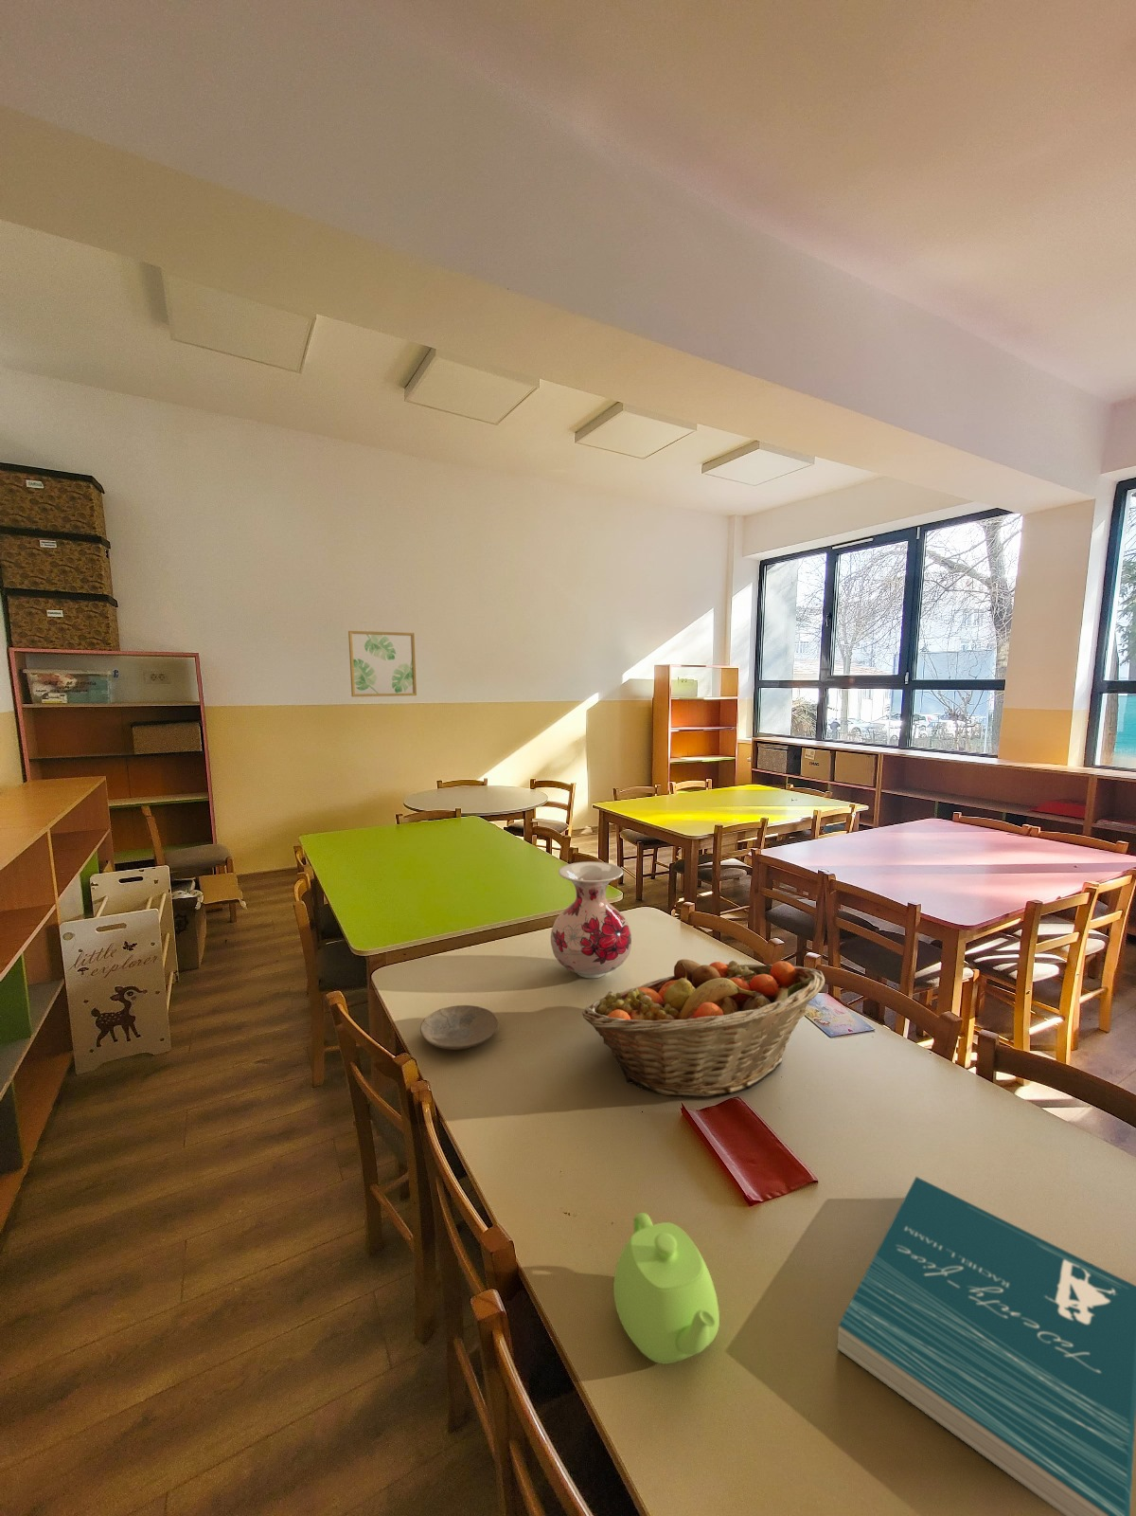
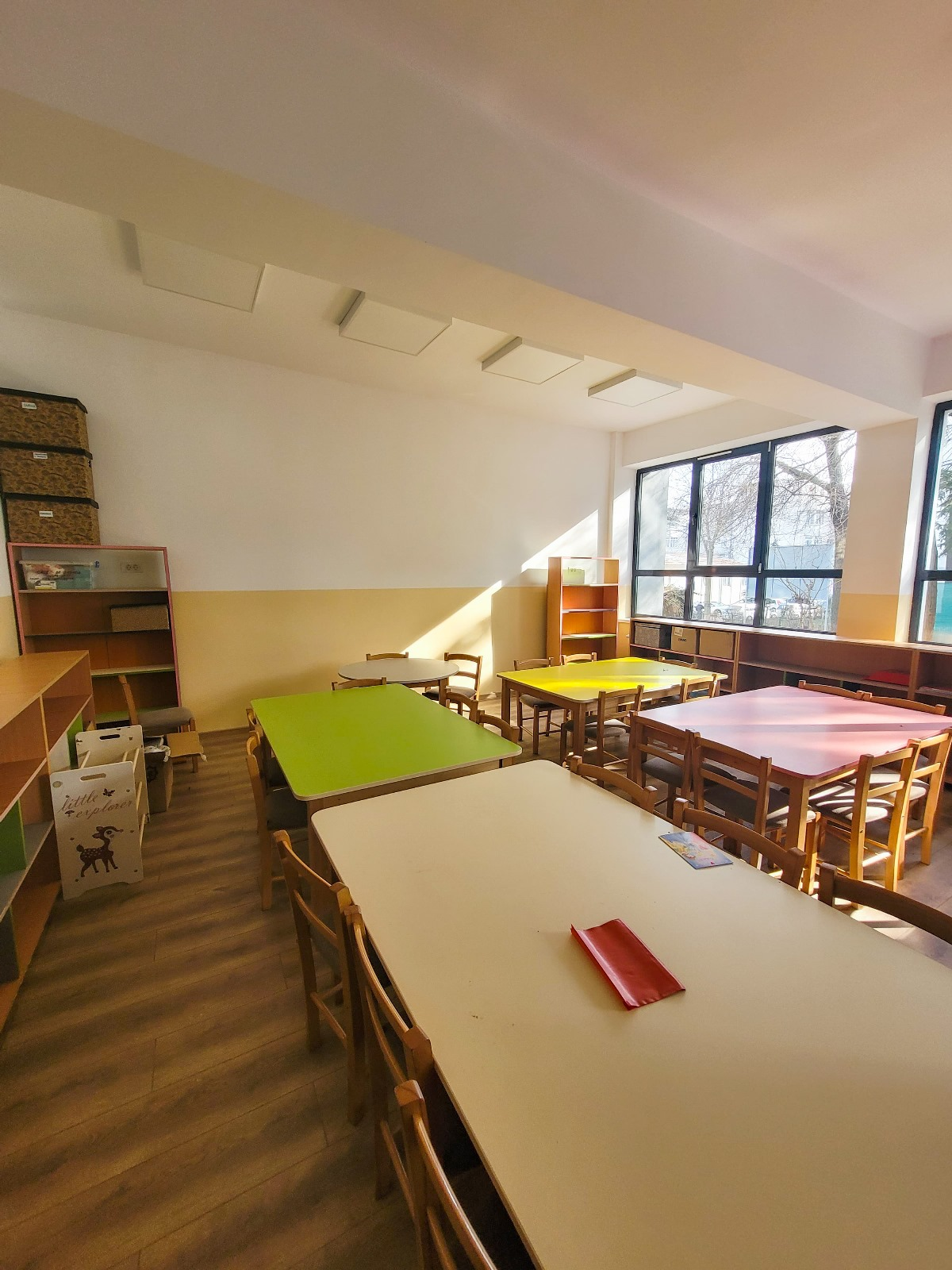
- wall art [347,630,418,697]
- teapot [612,1212,721,1366]
- vase [550,861,632,979]
- book [836,1176,1136,1516]
- fruit basket [581,957,826,1098]
- plate [419,1004,499,1050]
